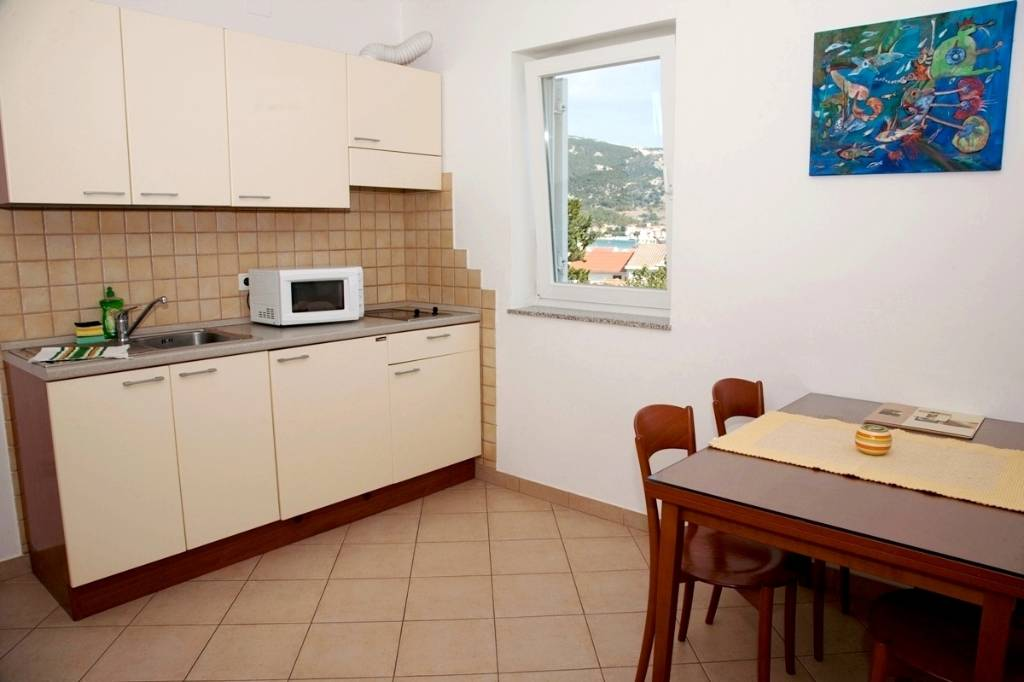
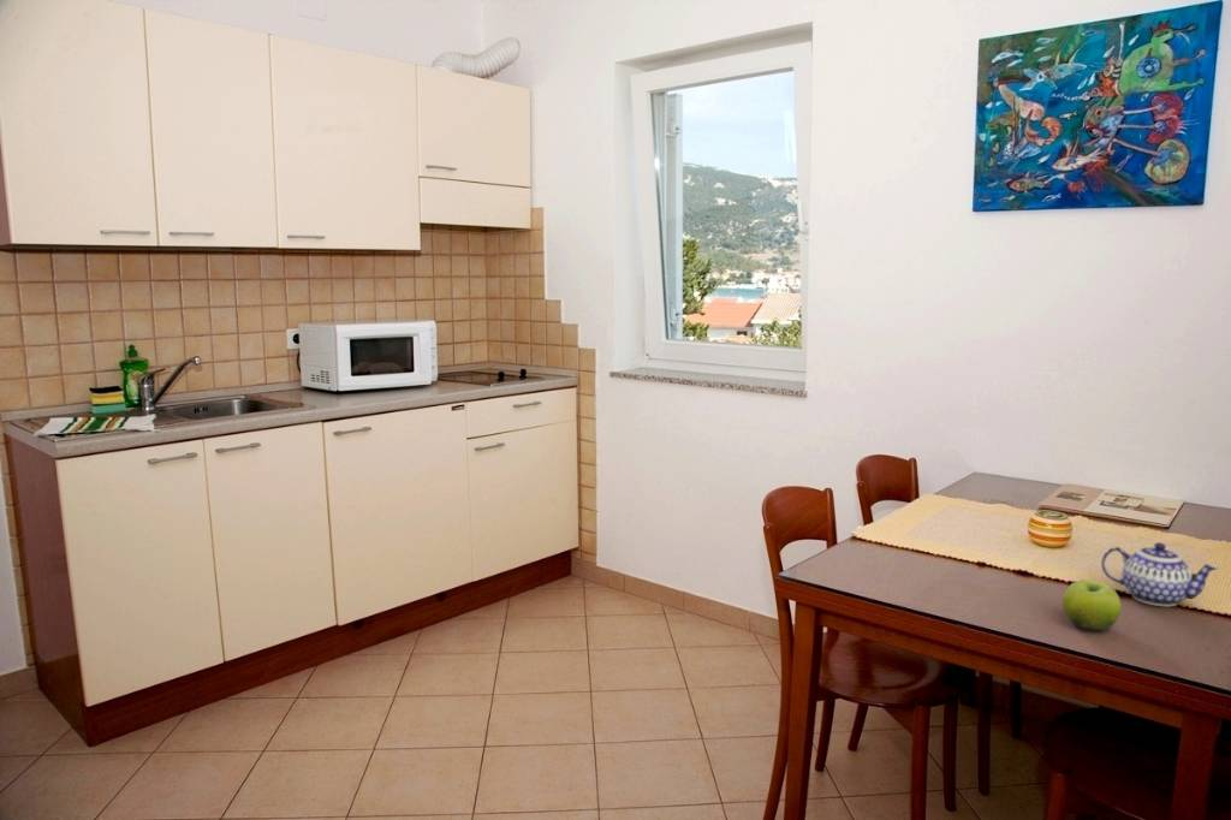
+ fruit [1061,578,1122,632]
+ teapot [1100,541,1220,608]
